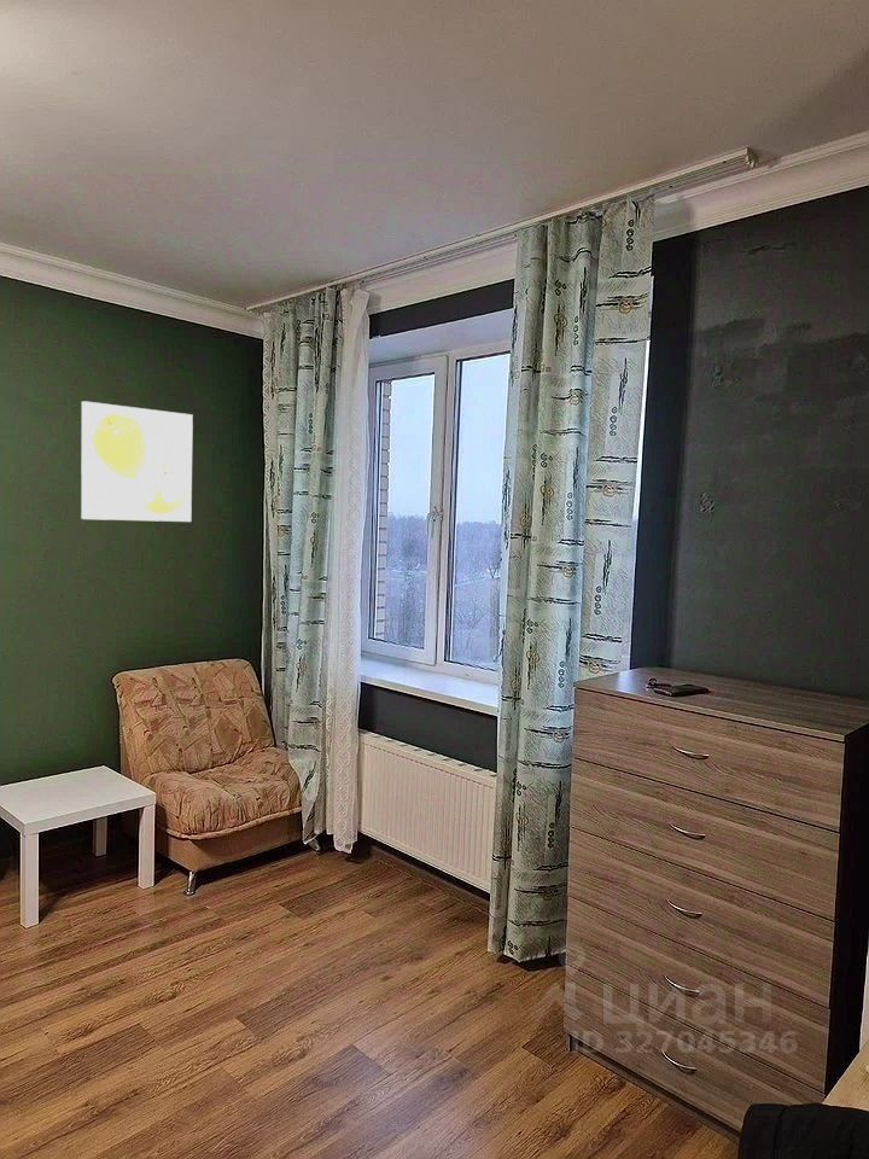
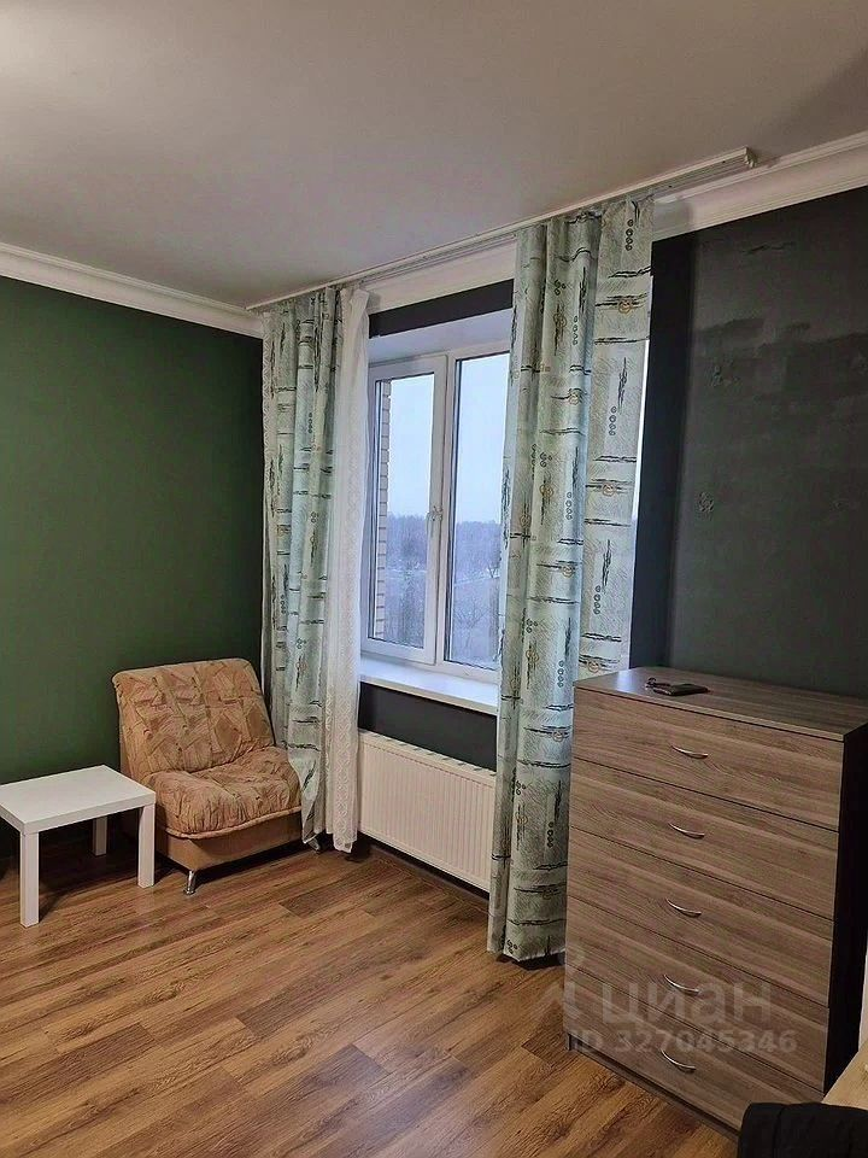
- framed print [80,401,194,523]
